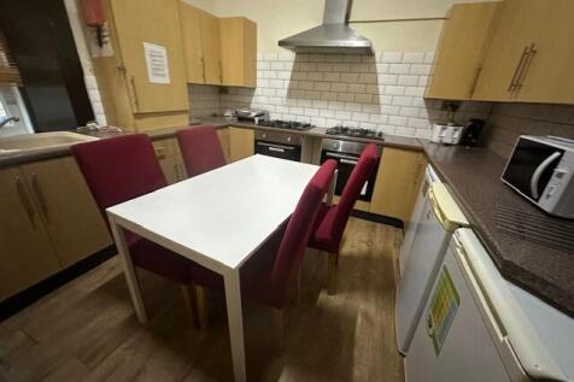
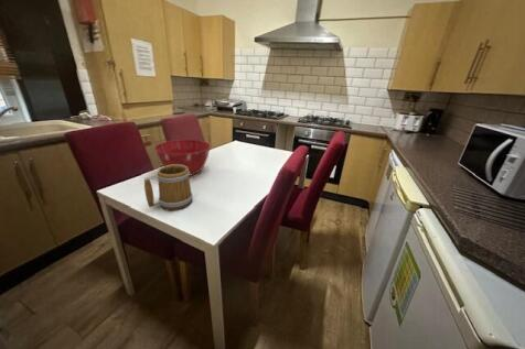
+ mug [143,165,193,211]
+ mixing bowl [153,139,212,177]
